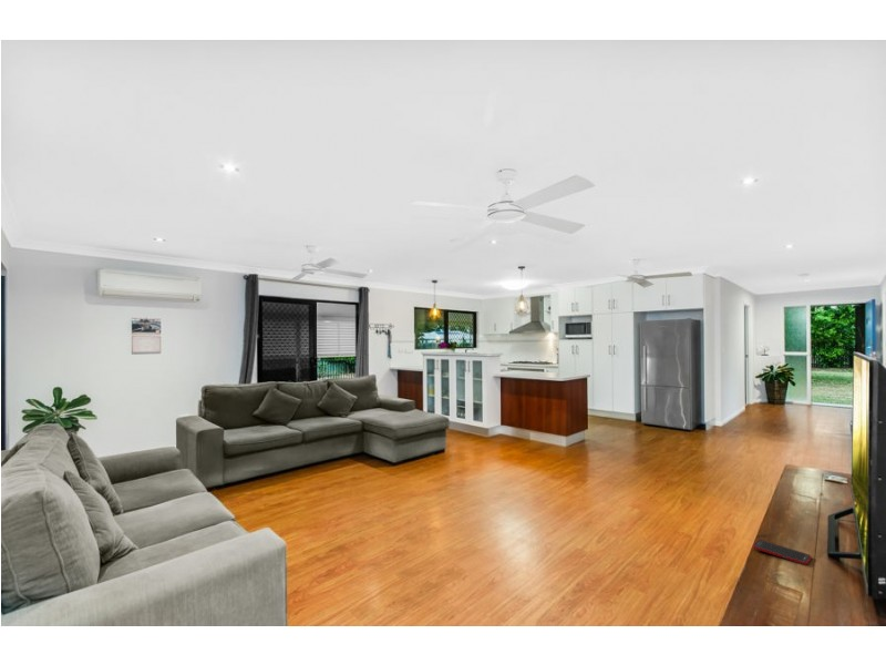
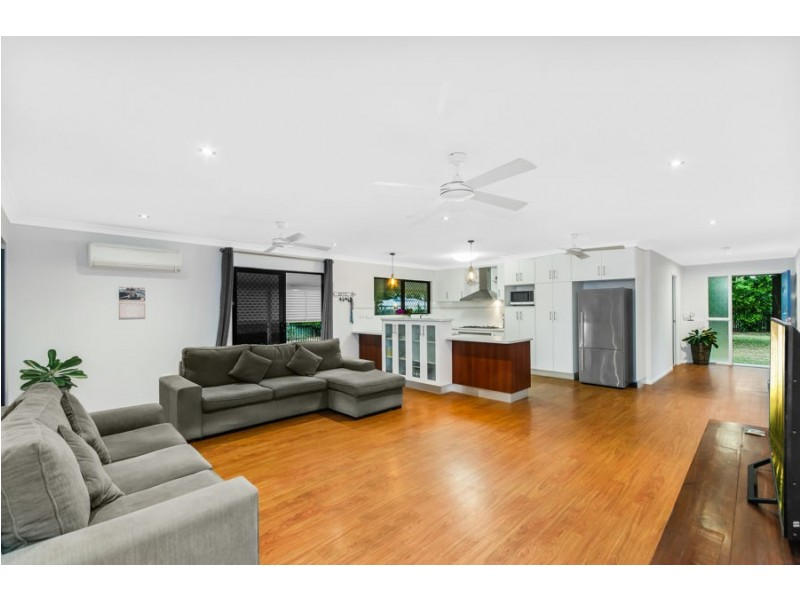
- cell phone [752,539,813,566]
